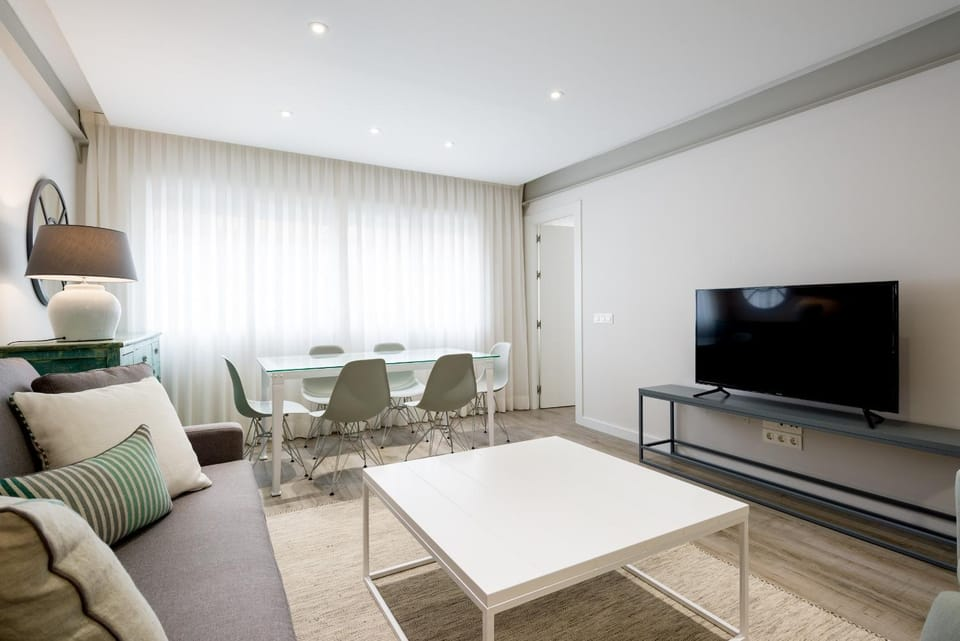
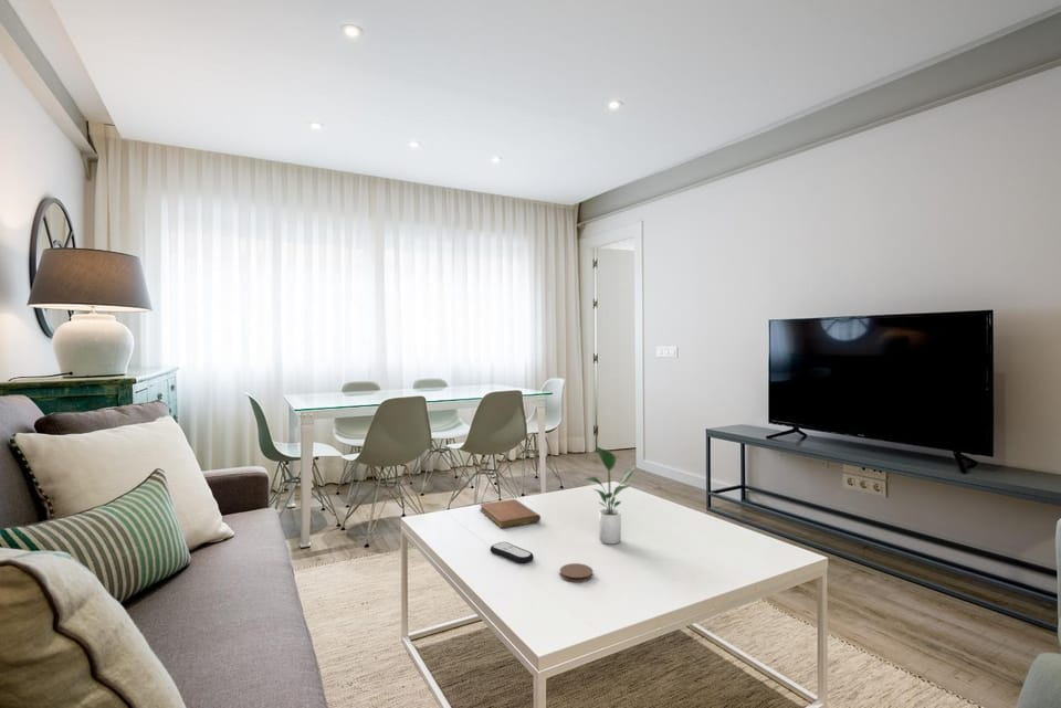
+ coaster [559,562,593,583]
+ notebook [479,498,542,529]
+ remote control [490,541,535,564]
+ potted plant [584,446,637,546]
